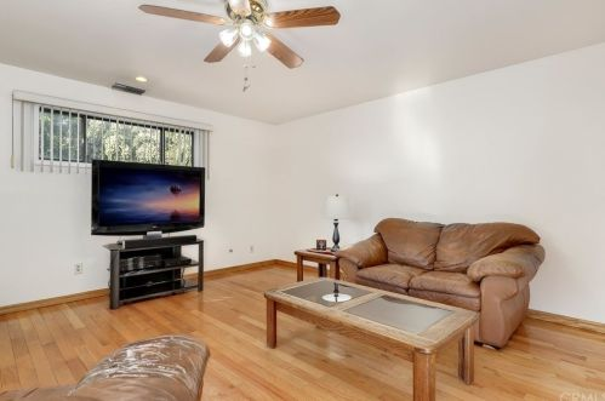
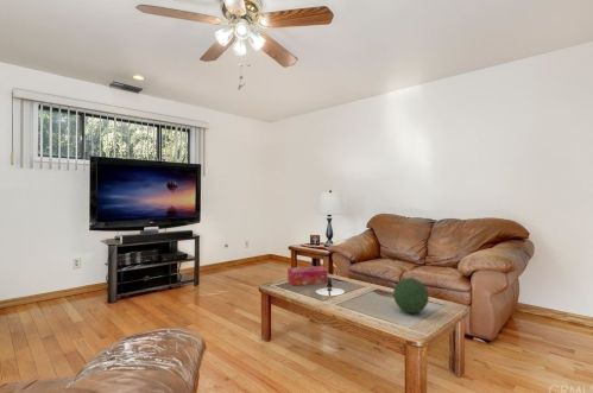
+ tissue box [286,265,328,286]
+ decorative orb [392,277,430,315]
